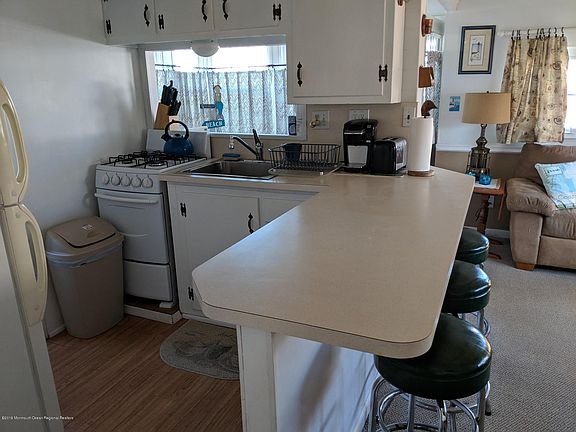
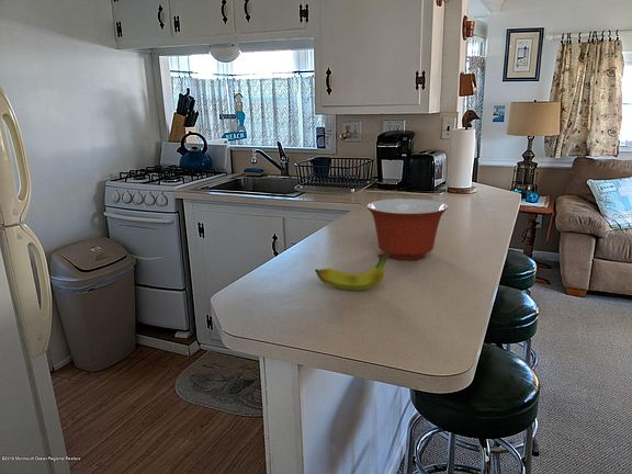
+ mixing bowl [366,198,449,261]
+ fruit [314,250,392,292]
